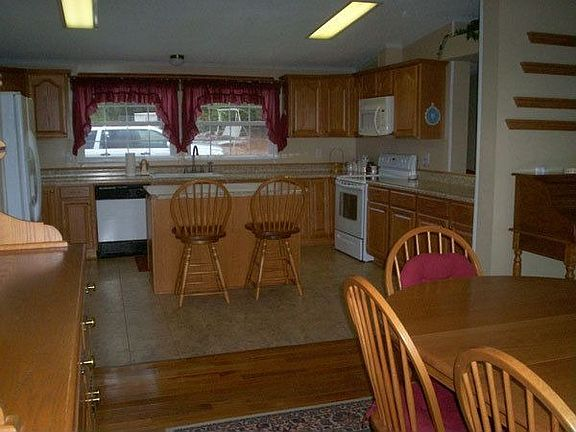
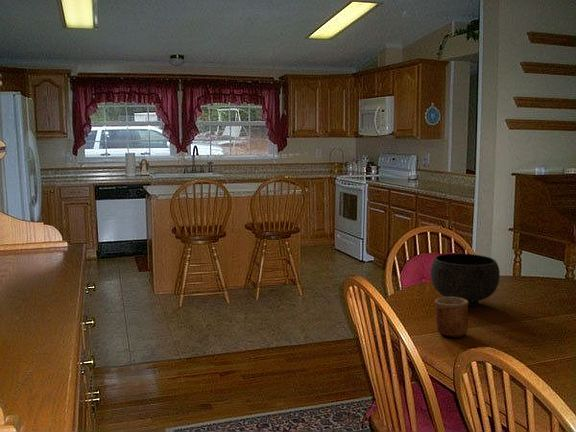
+ bowl [430,253,501,307]
+ cup [434,296,469,338]
